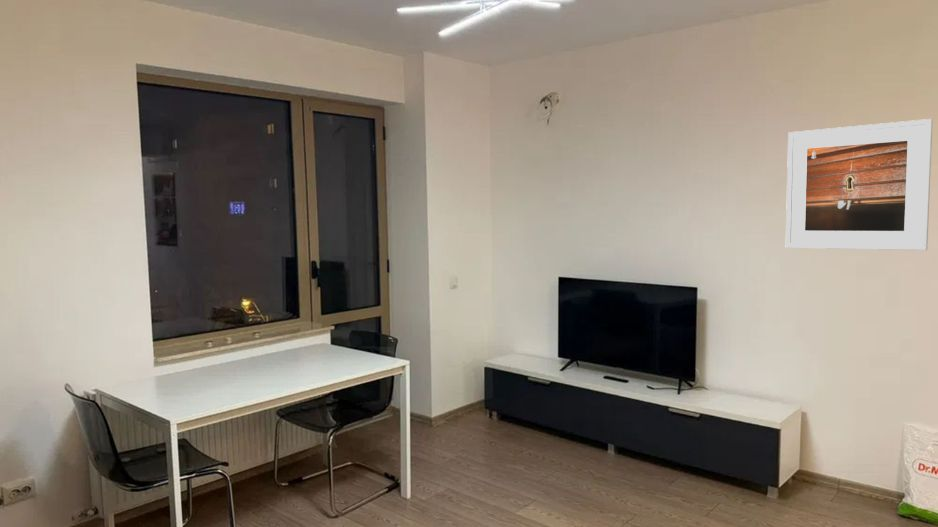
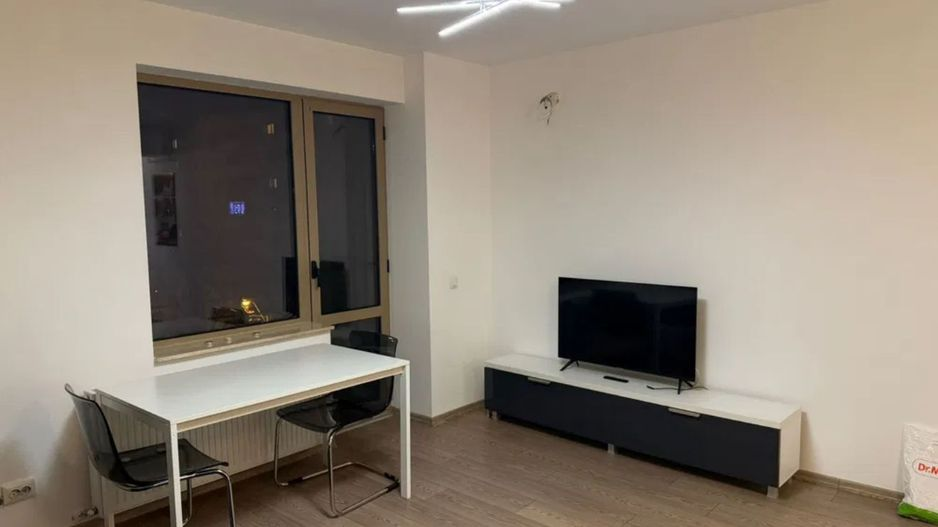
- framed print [785,118,933,251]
